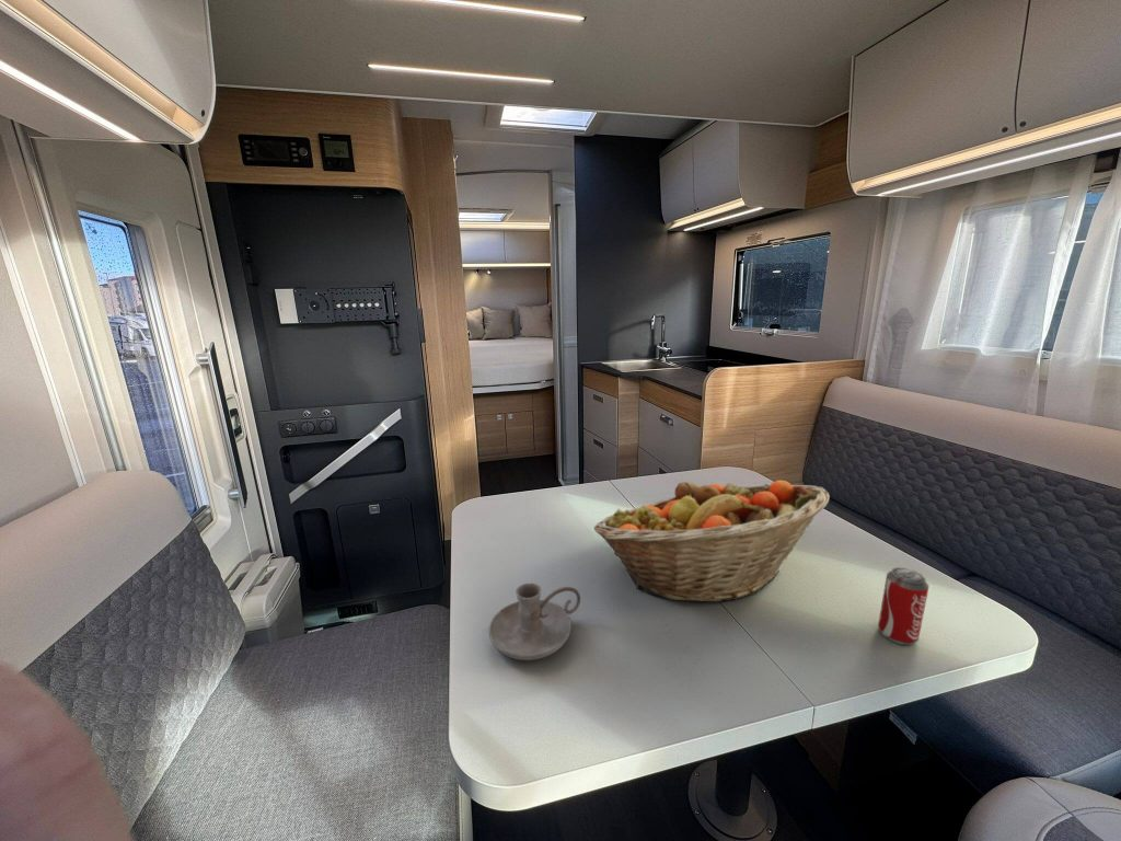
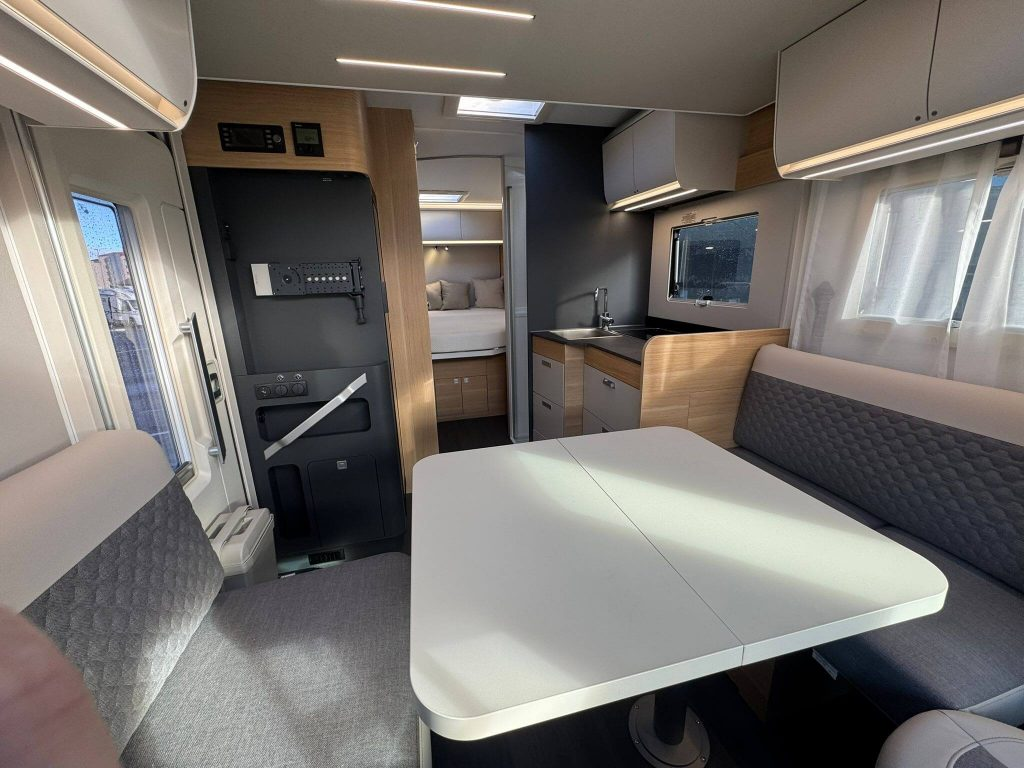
- fruit basket [593,480,831,603]
- beverage can [877,566,929,646]
- candle holder [488,583,581,661]
